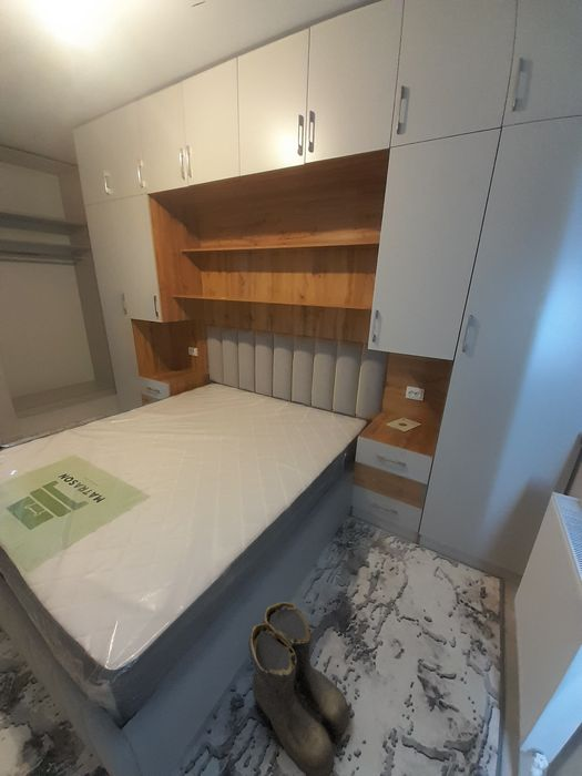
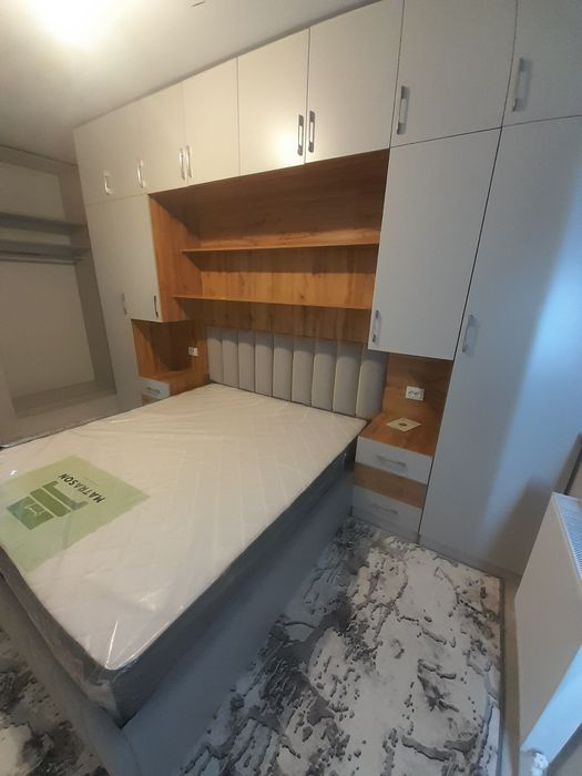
- boots [247,601,353,776]
